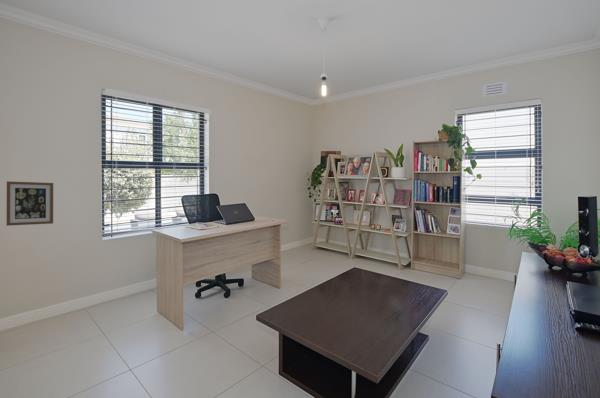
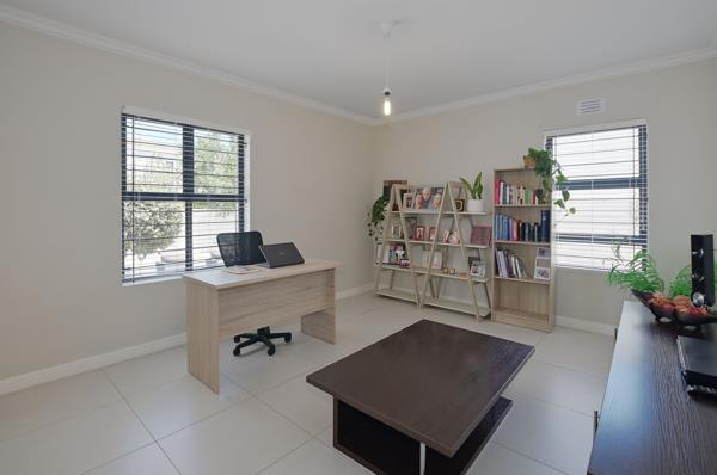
- wall art [6,180,54,227]
